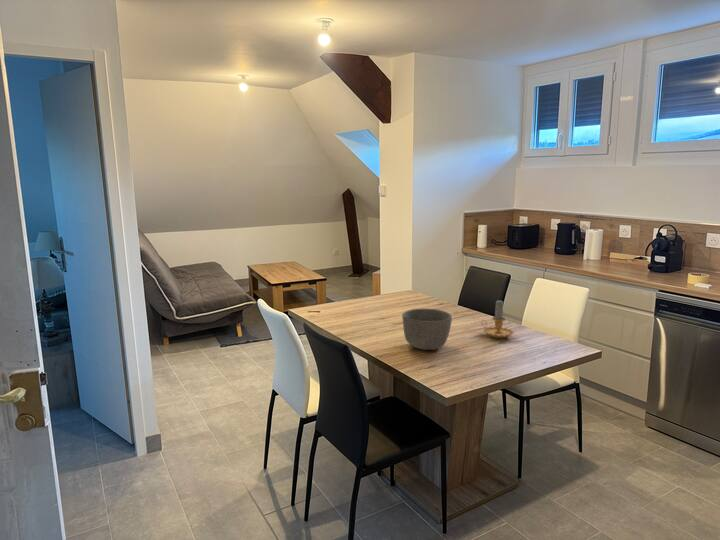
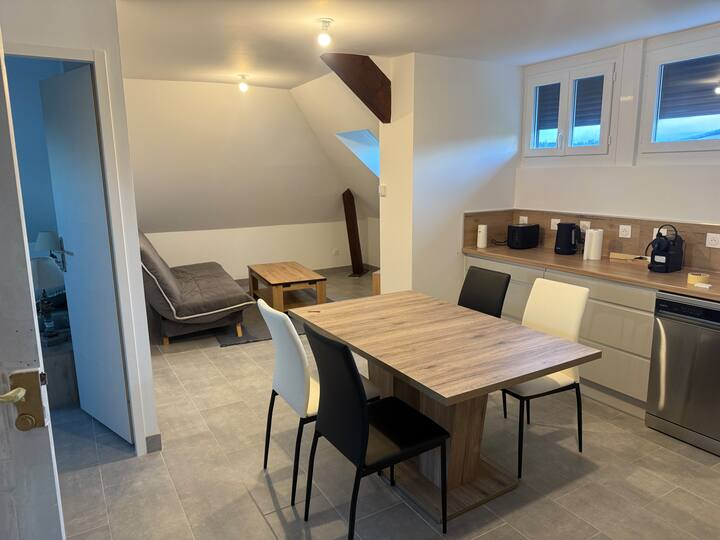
- candle [481,298,515,339]
- bowl [401,308,453,351]
